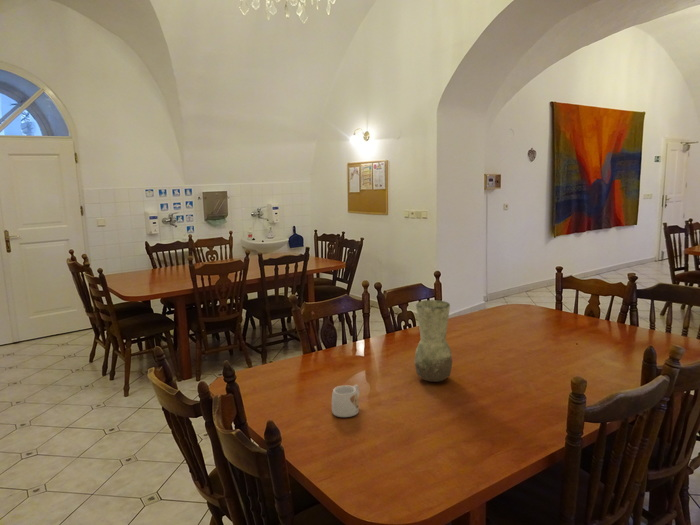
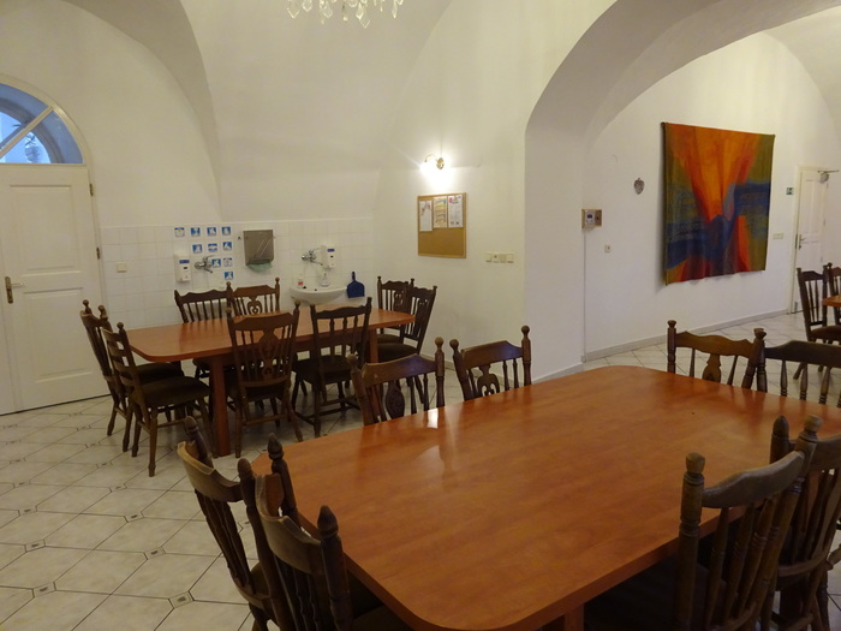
- vase [413,299,453,383]
- mug [331,383,360,418]
